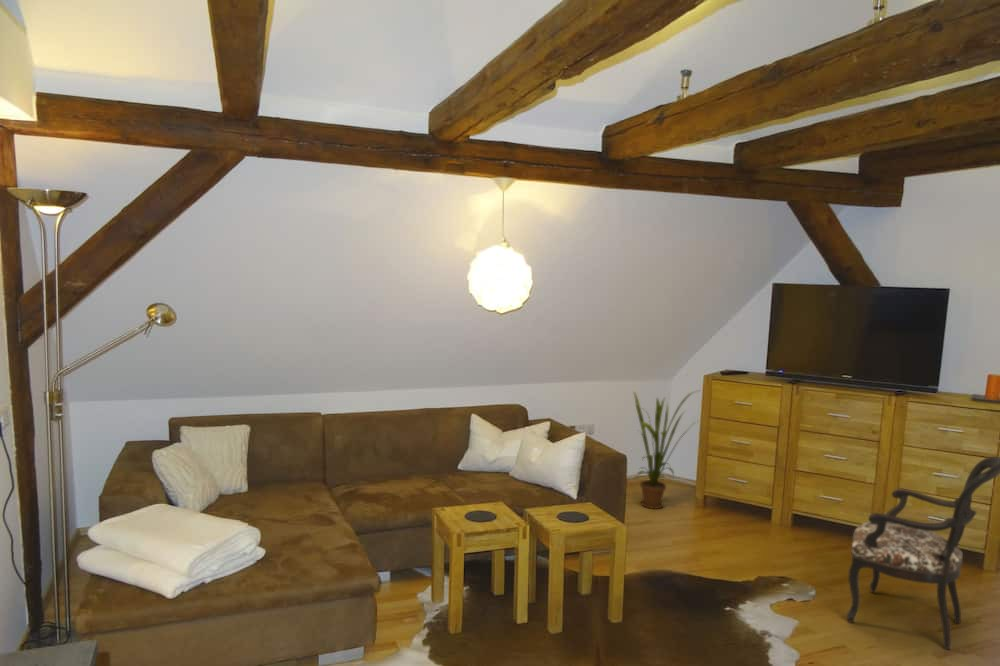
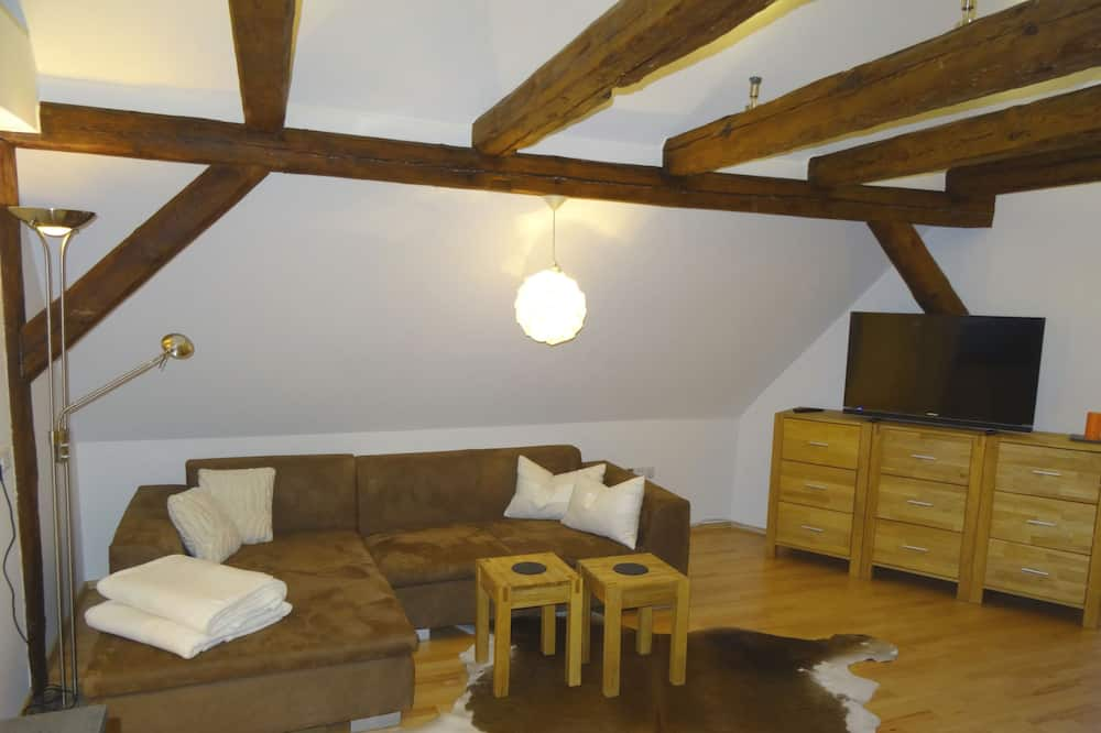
- armchair [845,456,1000,651]
- house plant [633,389,702,510]
